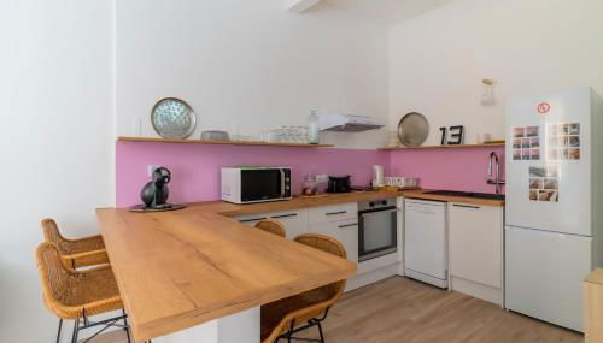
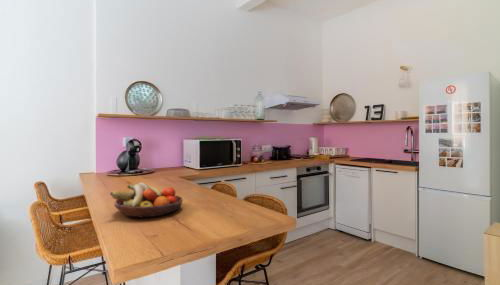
+ fruit bowl [109,182,183,218]
